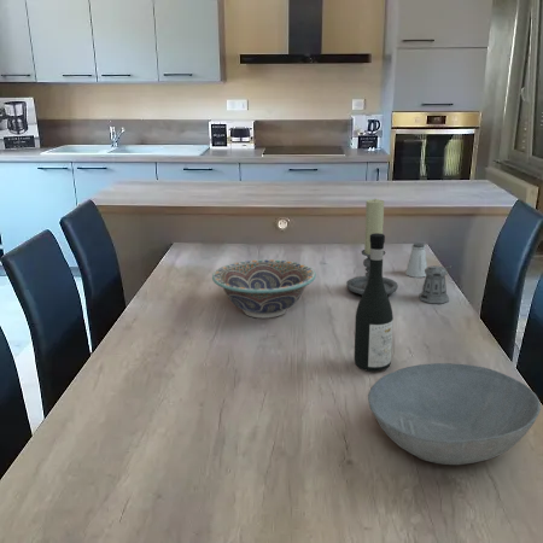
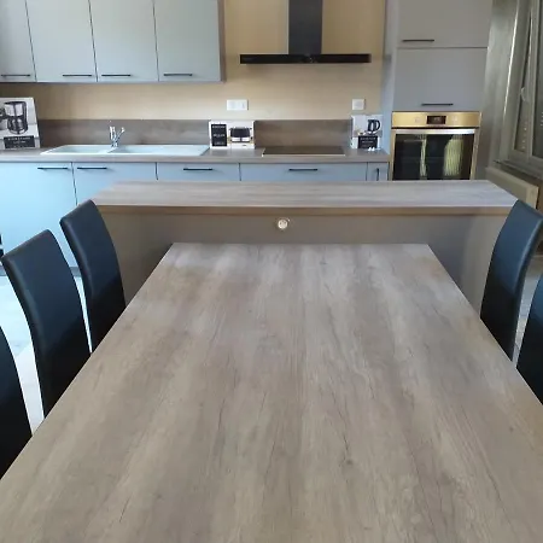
- wine bottle [354,233,395,373]
- pepper shaker [419,264,454,305]
- bowl [367,362,542,466]
- decorative bowl [211,258,317,320]
- candle holder [345,198,399,296]
- saltshaker [404,241,428,279]
